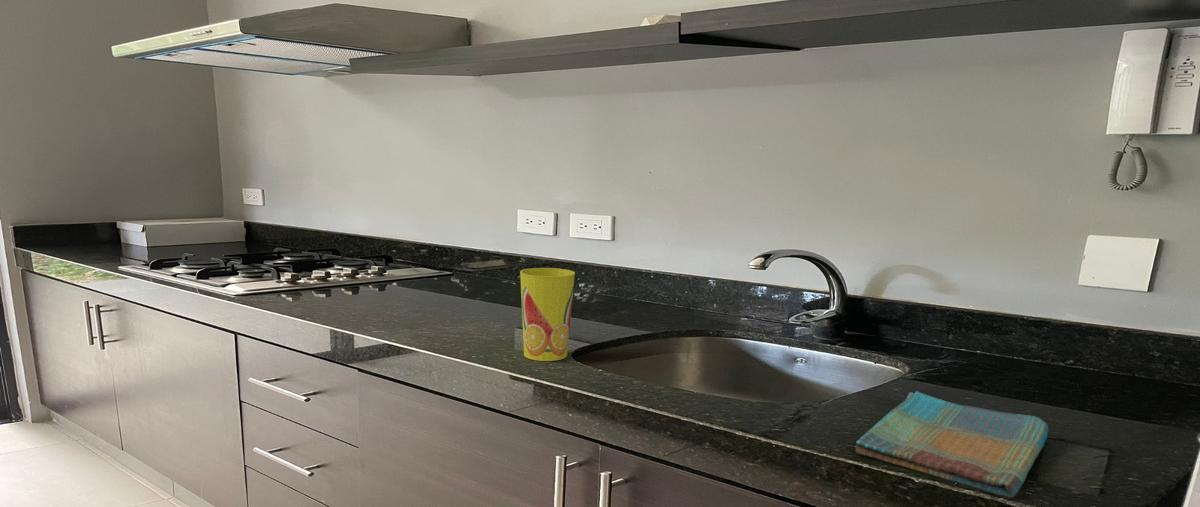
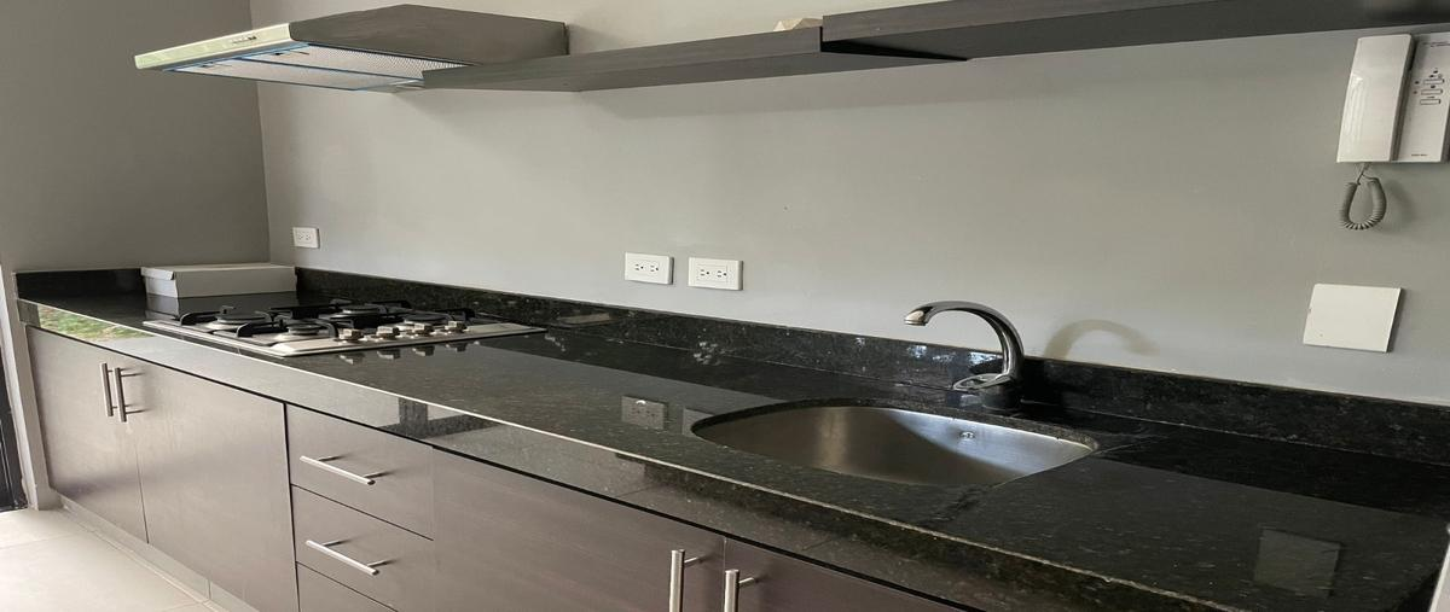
- dish towel [854,390,1049,499]
- cup [519,267,576,362]
